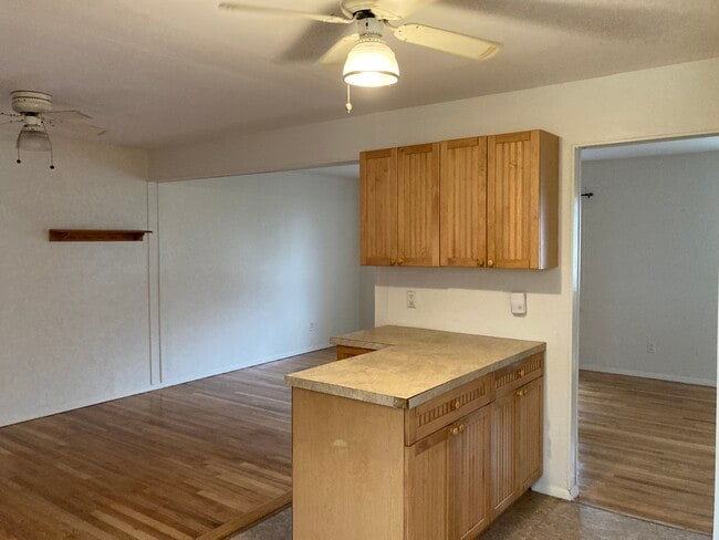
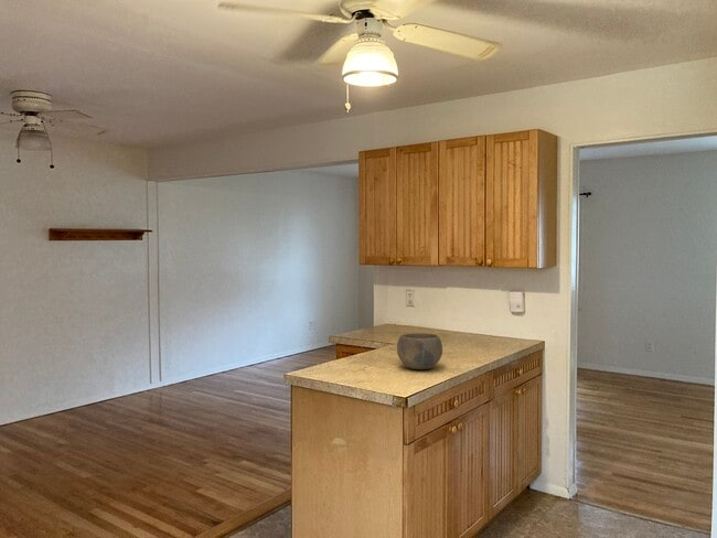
+ bowl [396,332,443,370]
